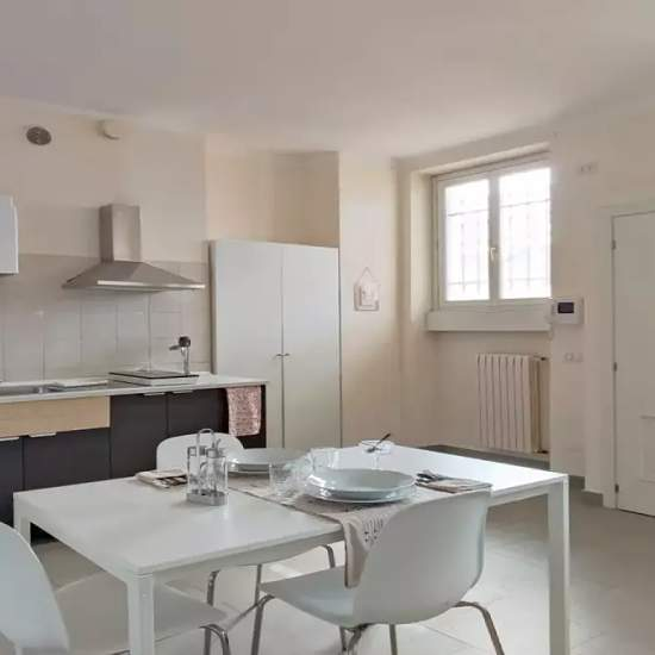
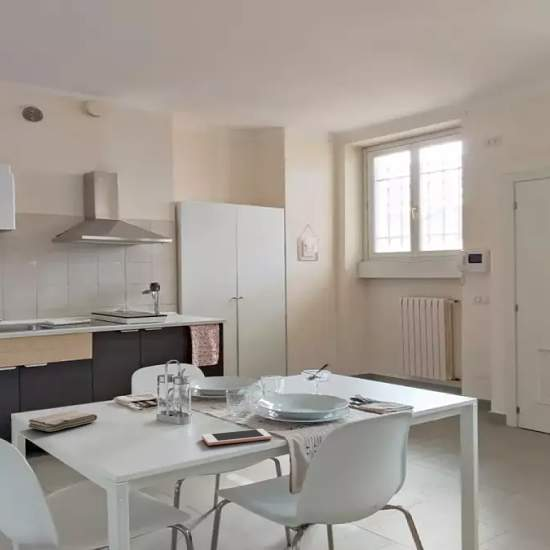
+ washcloth [27,410,98,433]
+ cell phone [201,428,272,446]
